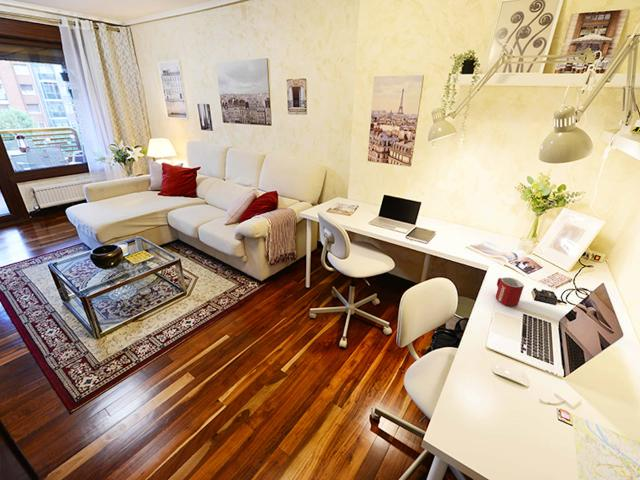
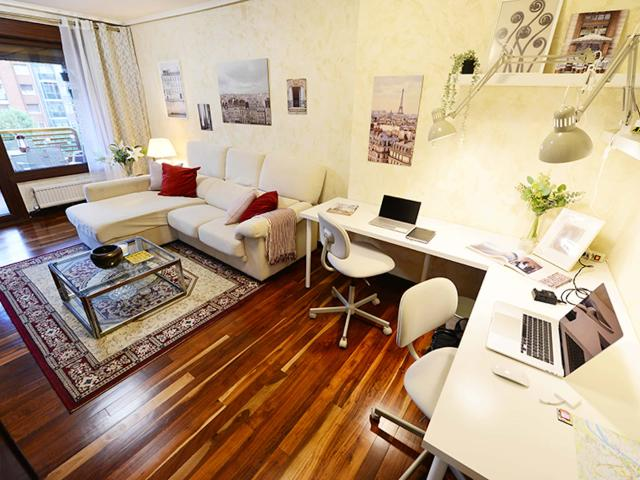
- mug [495,277,525,307]
